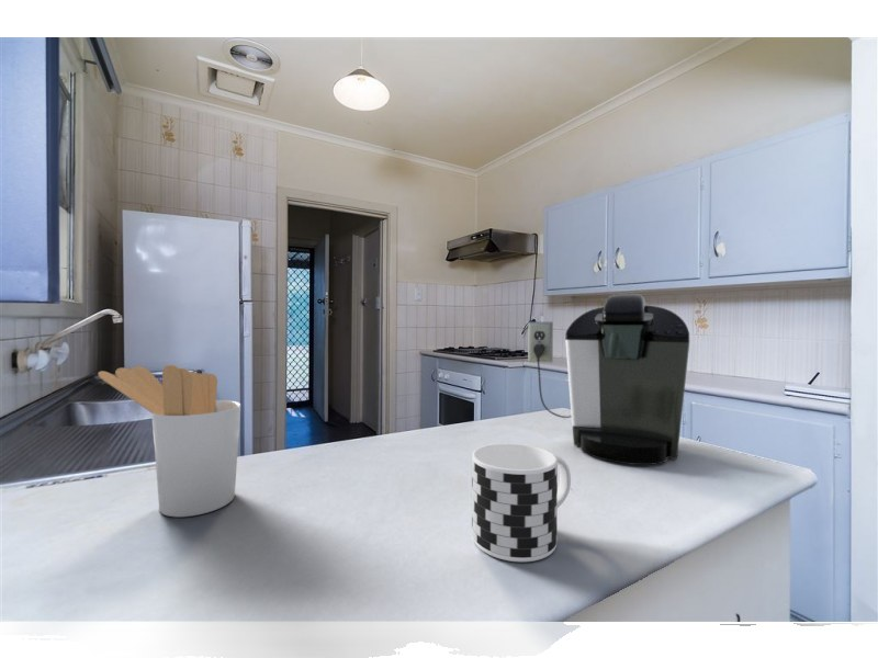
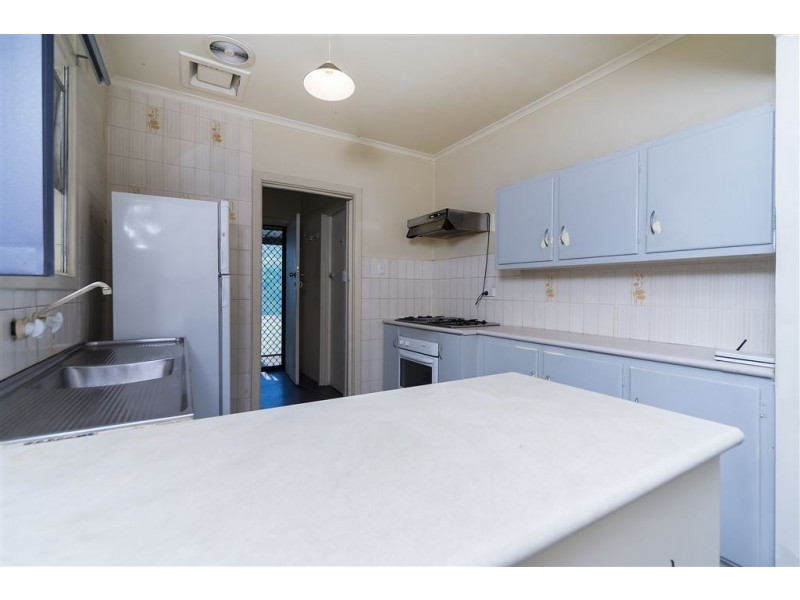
- coffee maker [527,293,690,466]
- cup [471,443,572,563]
- utensil holder [97,364,241,518]
